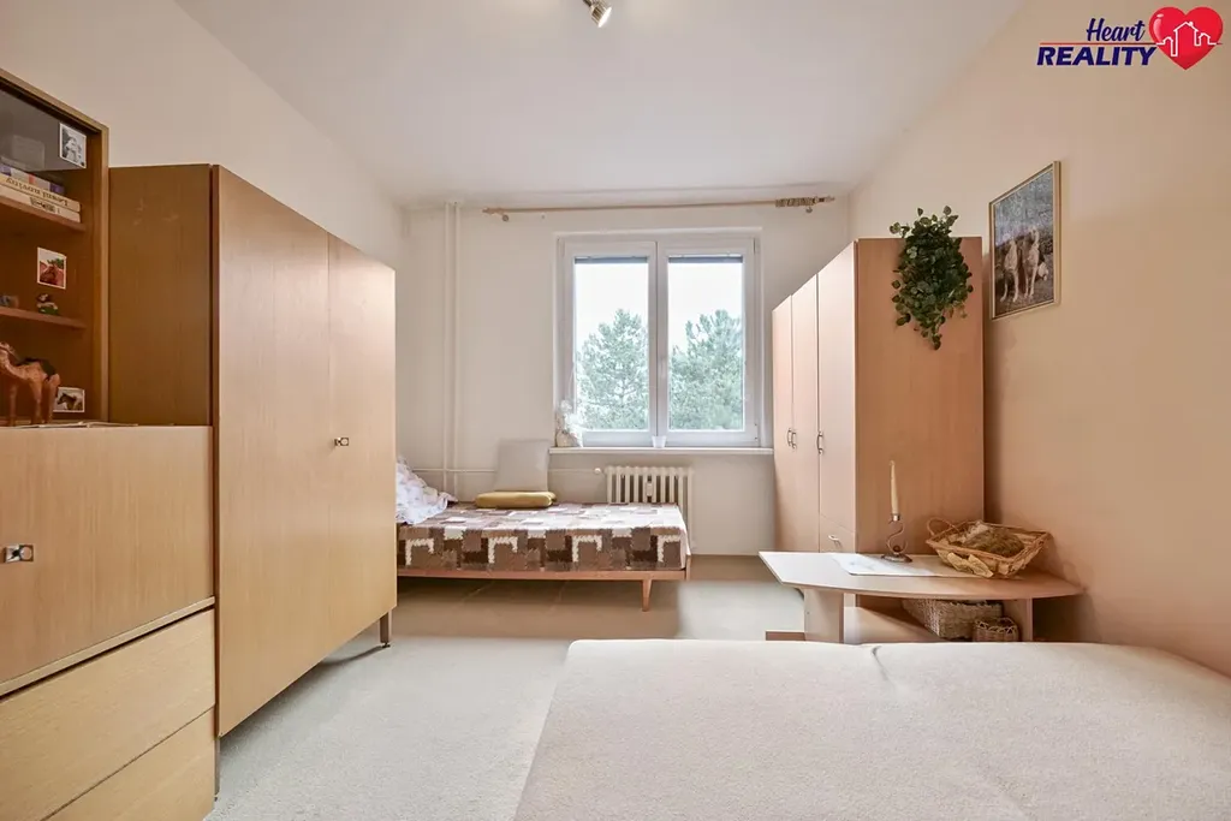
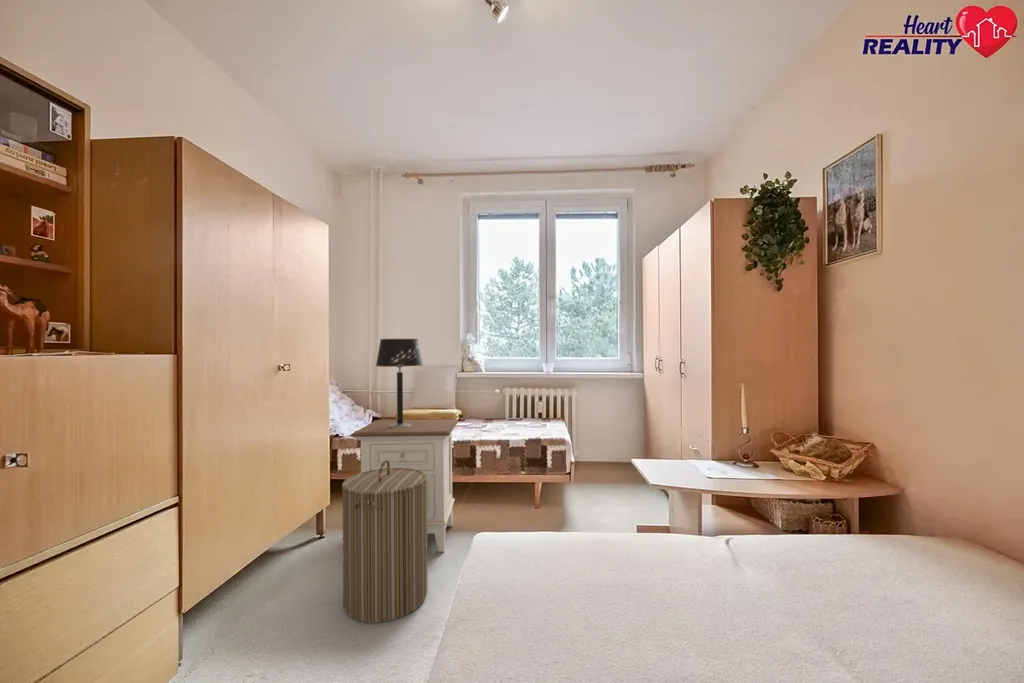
+ nightstand [350,418,459,553]
+ laundry hamper [341,460,429,624]
+ table lamp [375,338,424,428]
